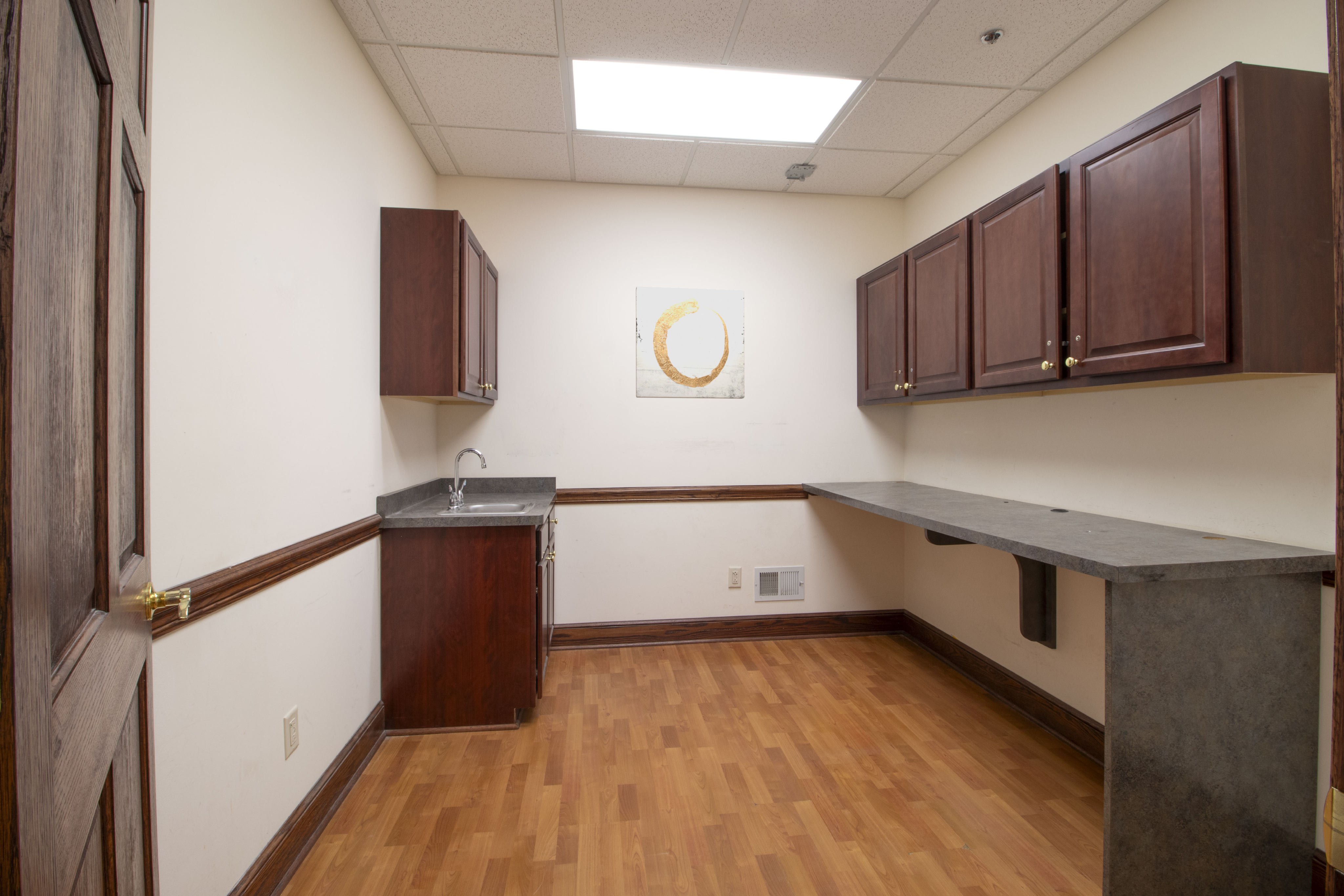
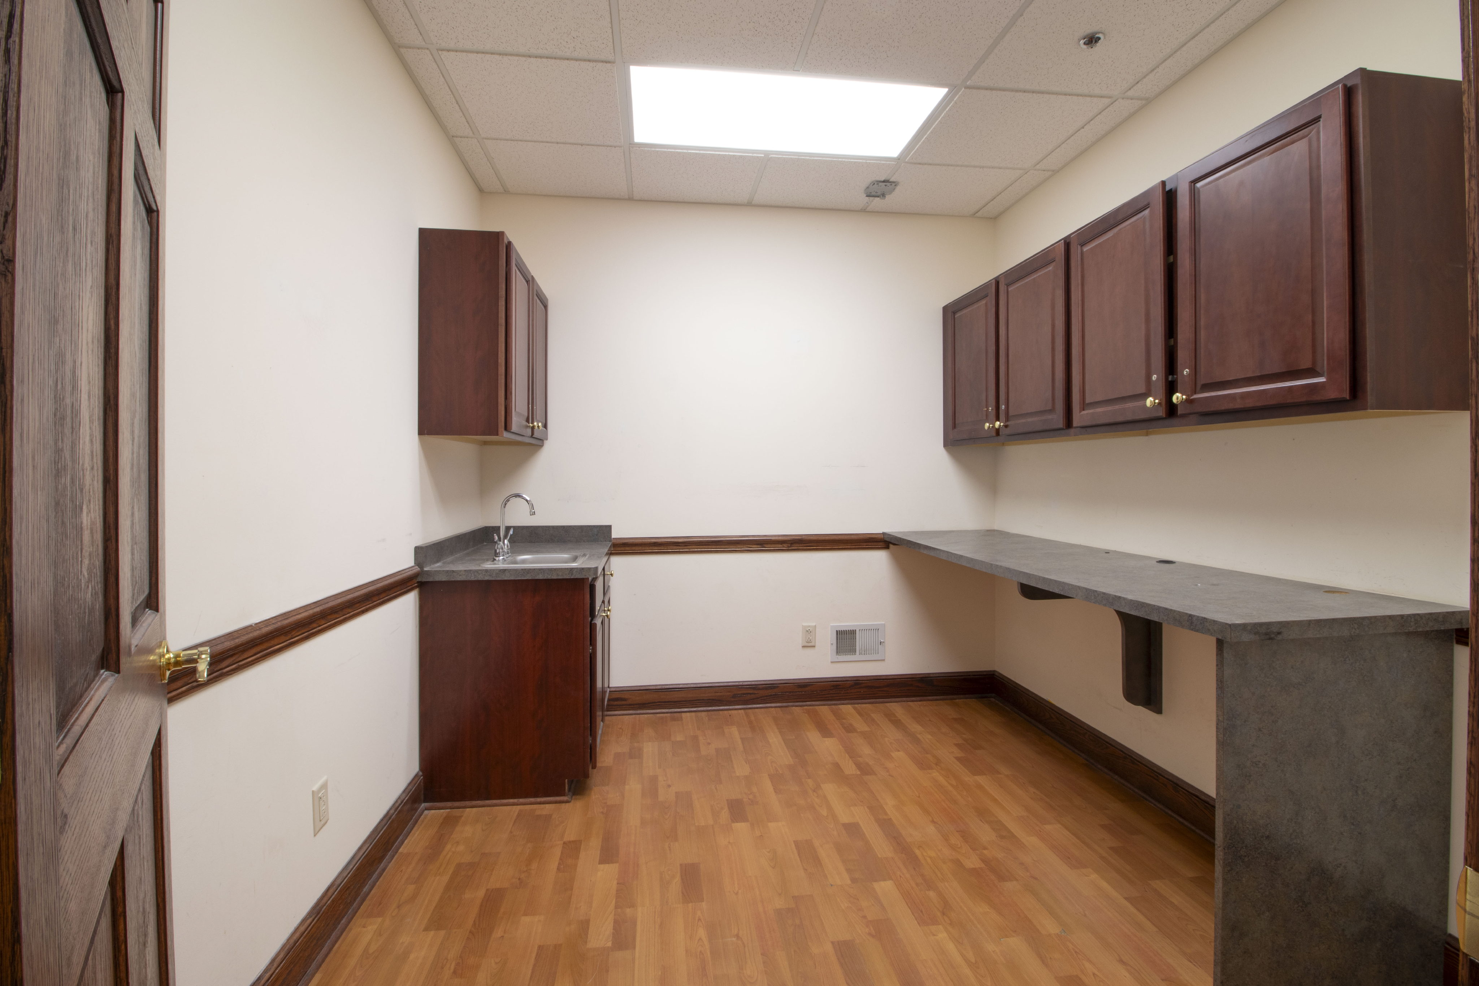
- wall art [636,286,745,399]
